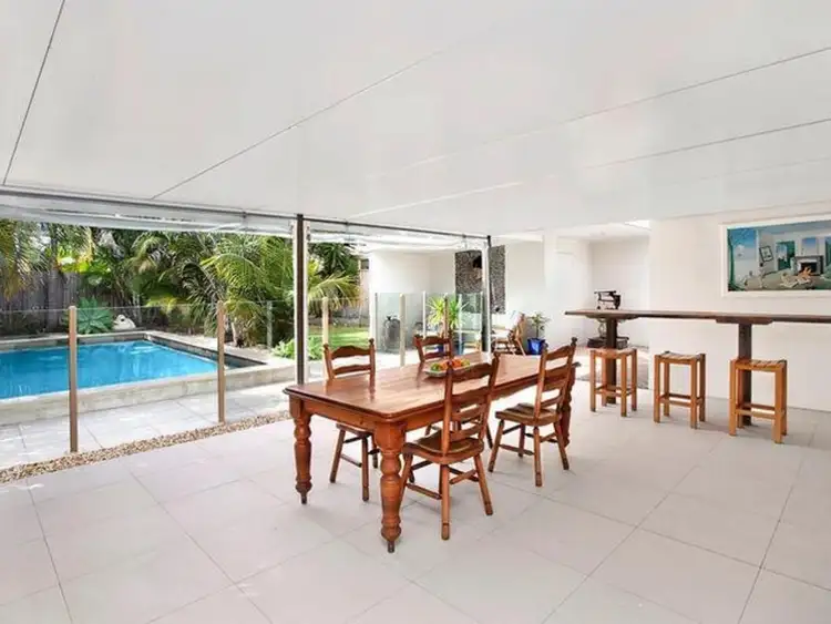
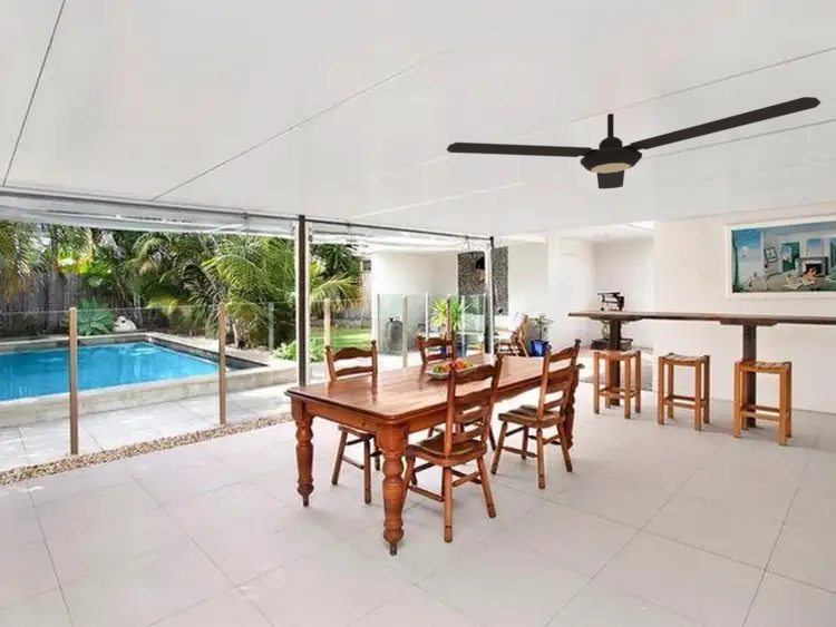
+ ceiling fan [446,96,822,190]
